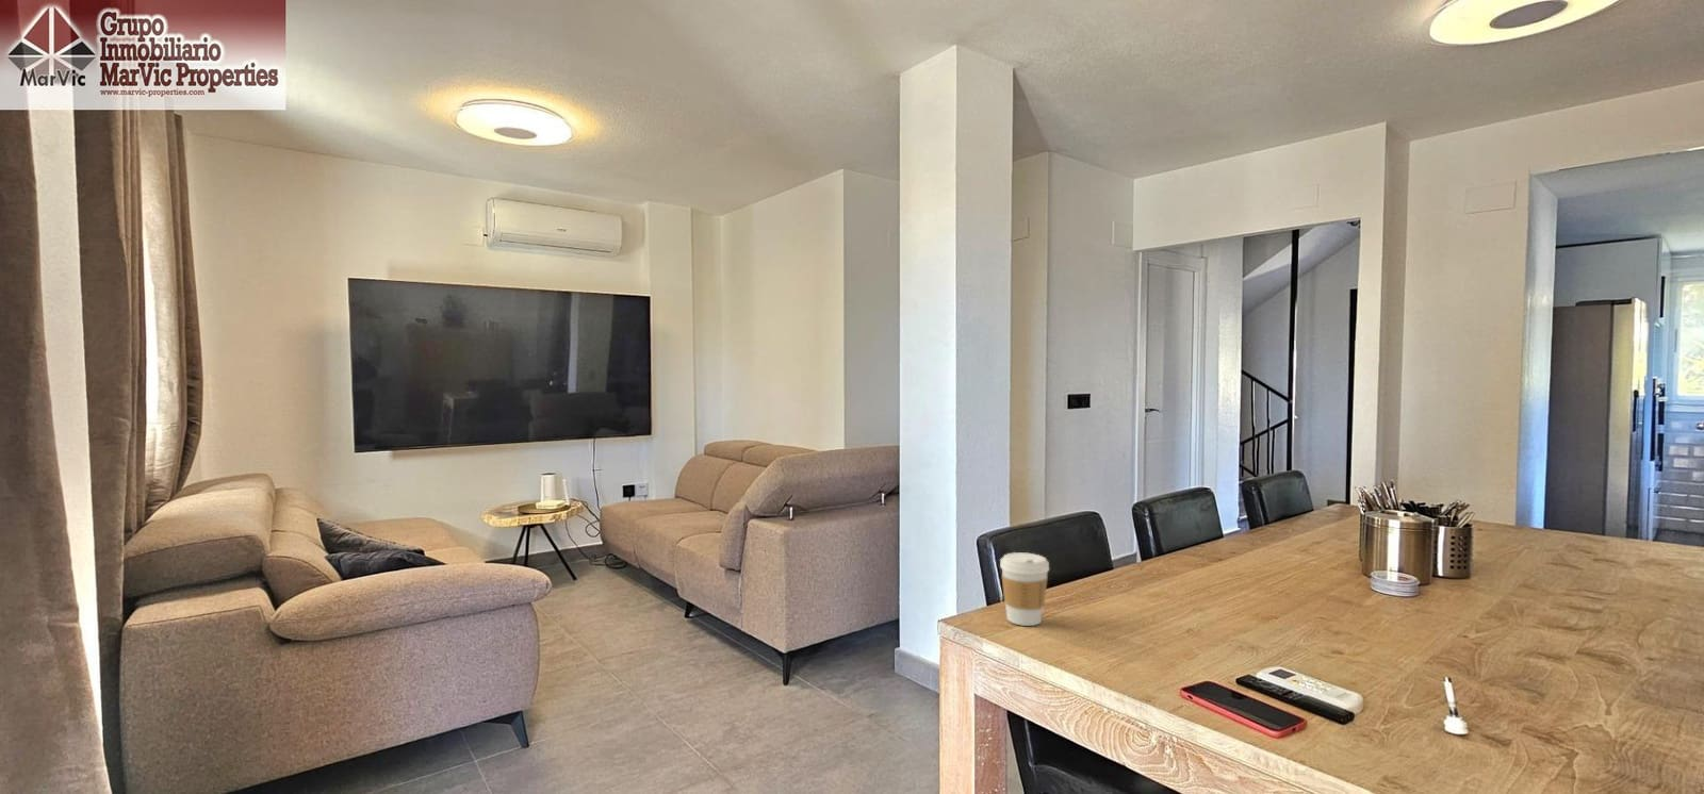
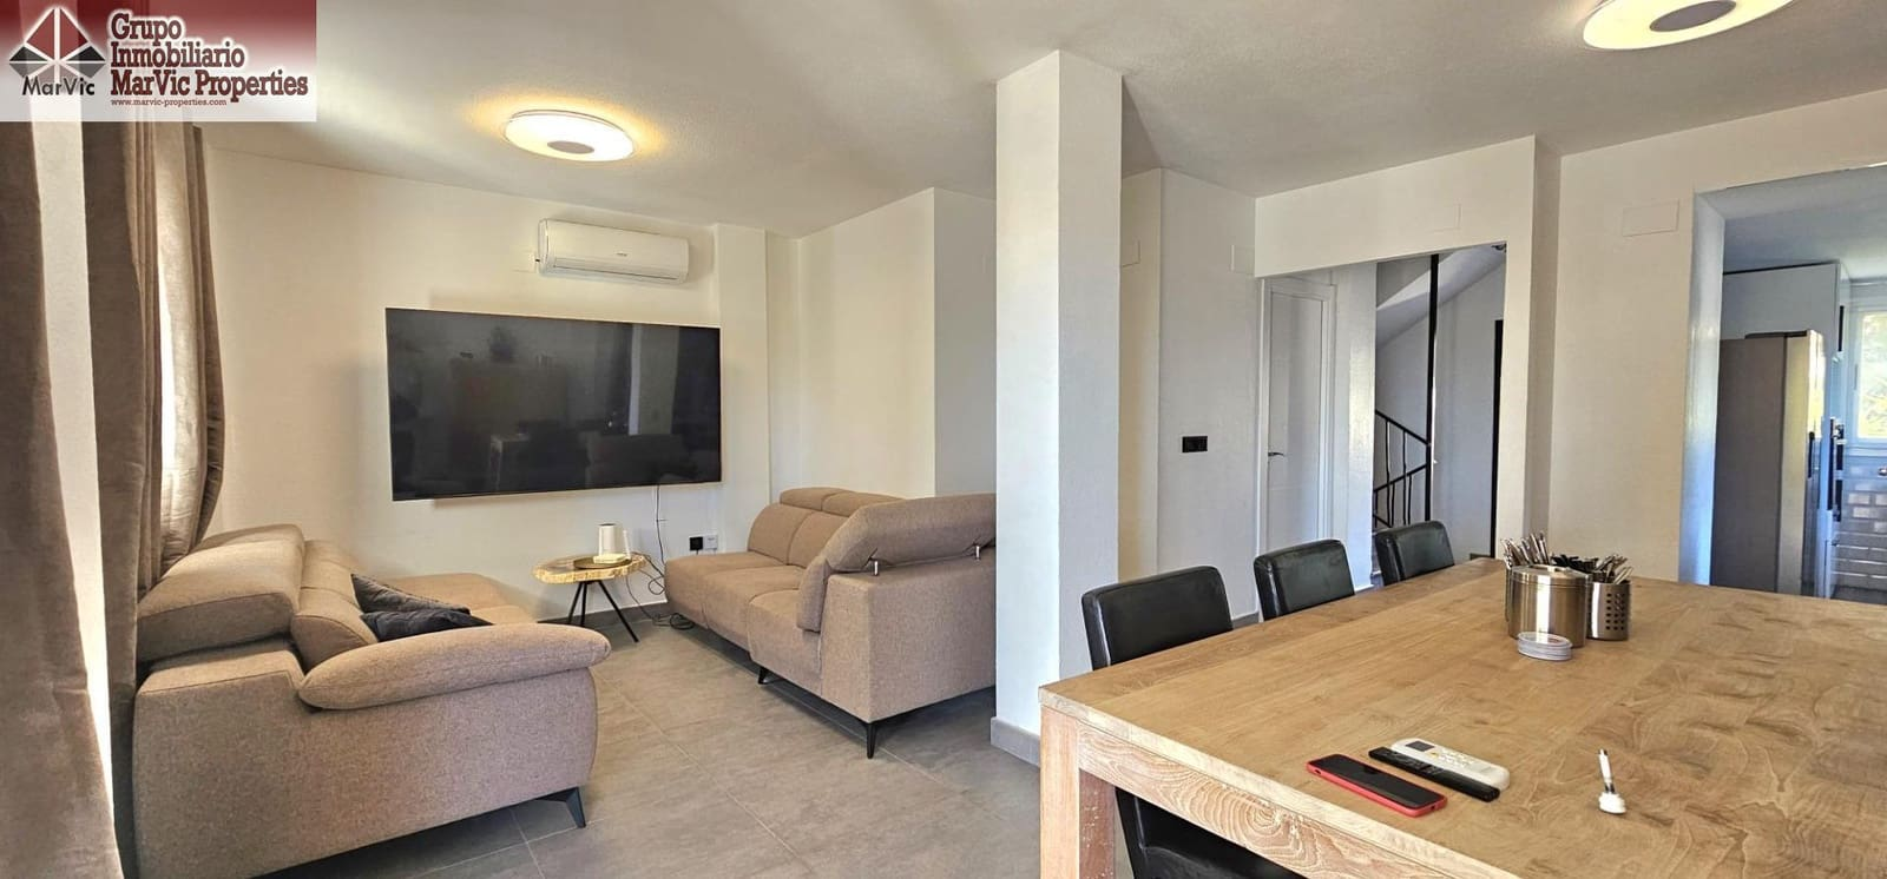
- coffee cup [999,552,1050,627]
